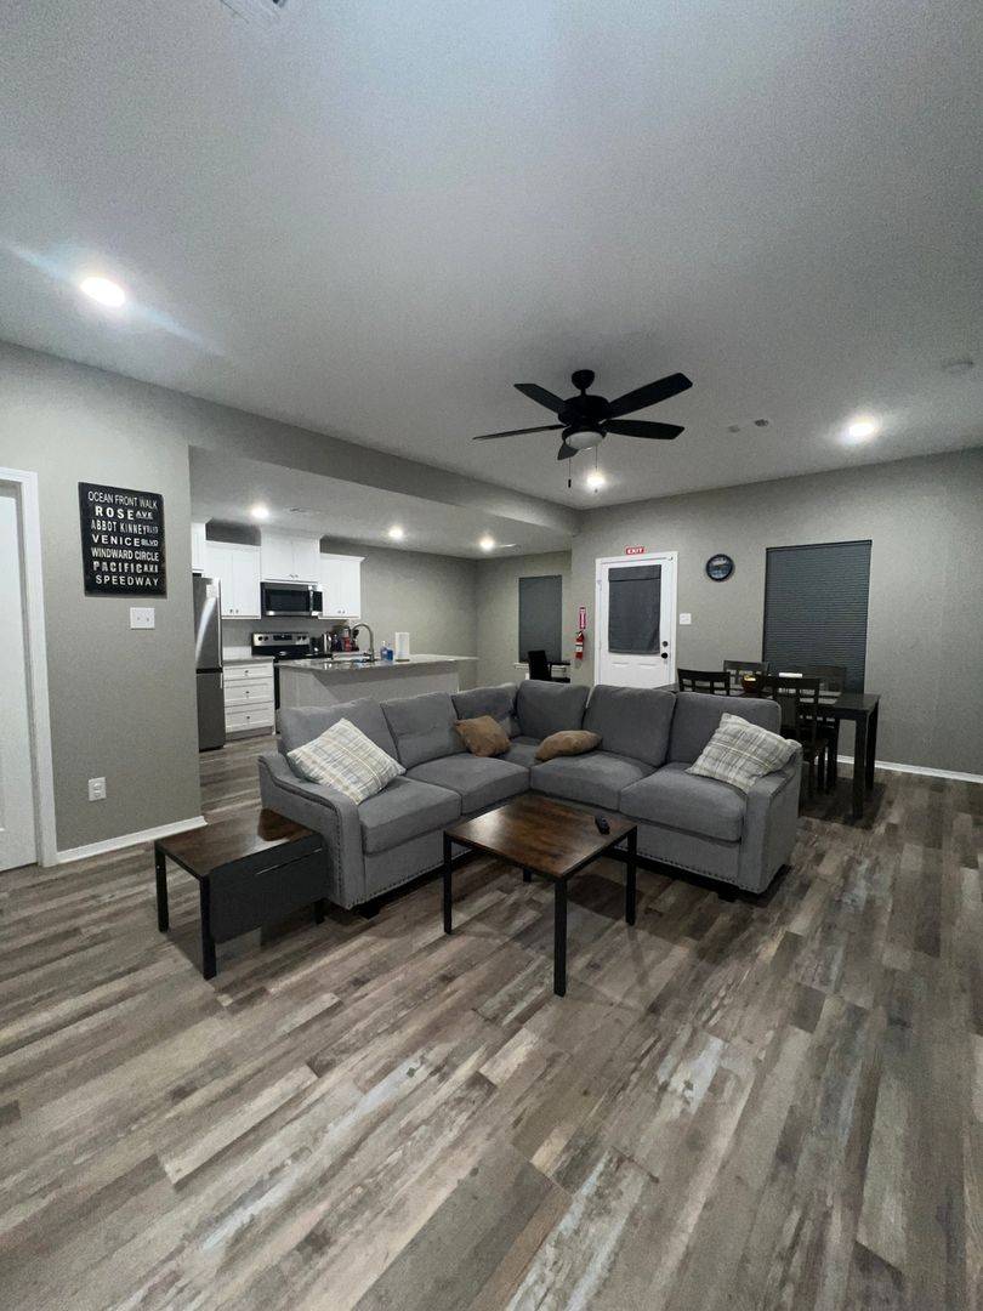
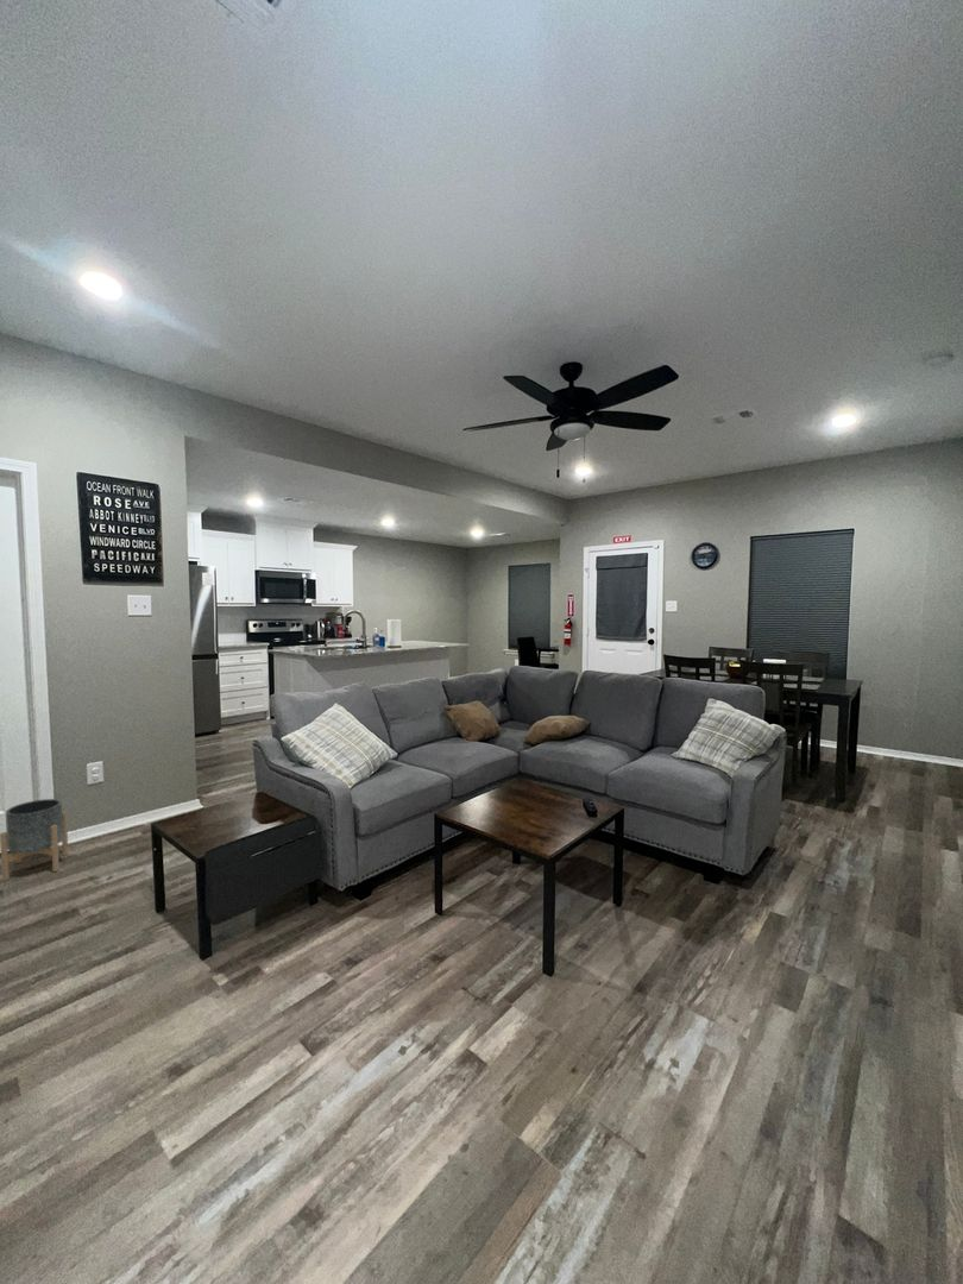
+ planter [0,798,69,882]
